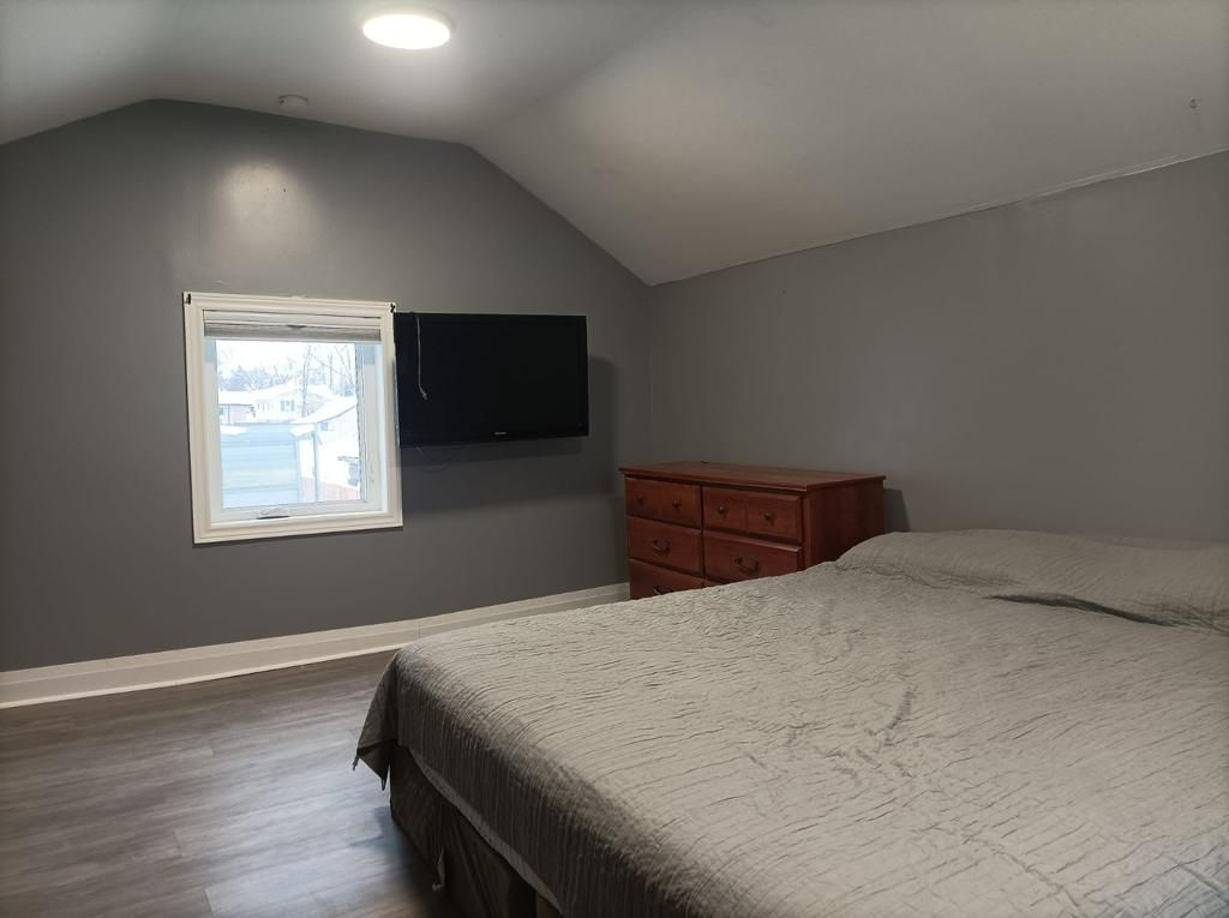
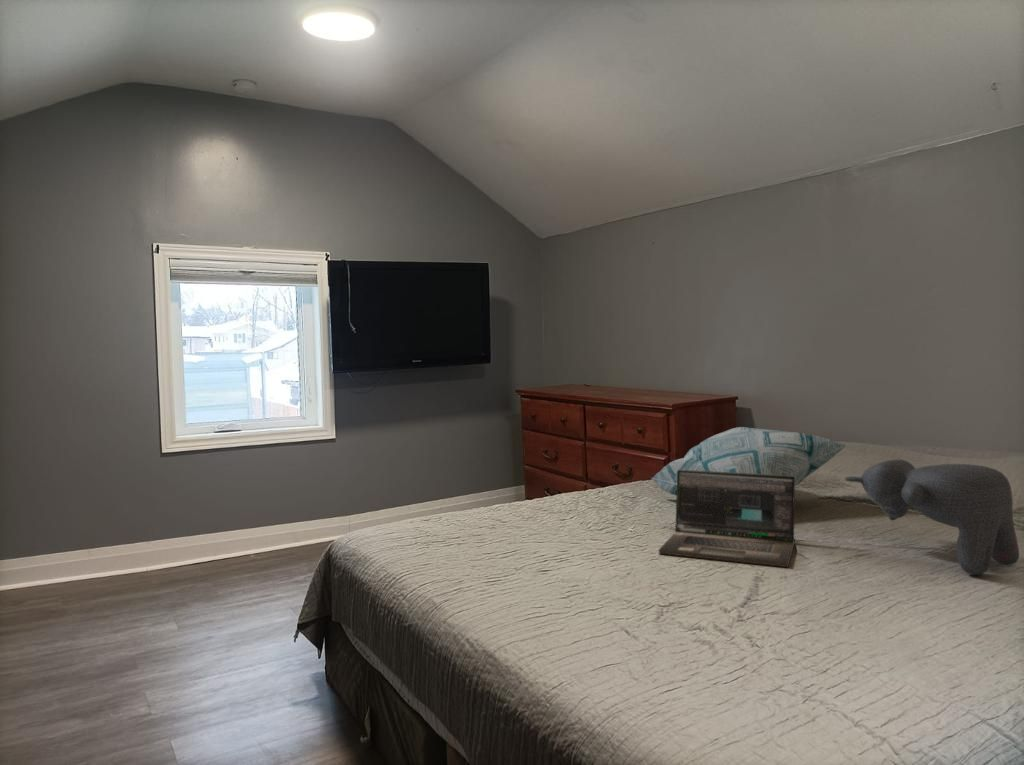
+ decorative pillow [650,426,848,497]
+ laptop [658,470,796,568]
+ teddy bear [844,459,1020,576]
